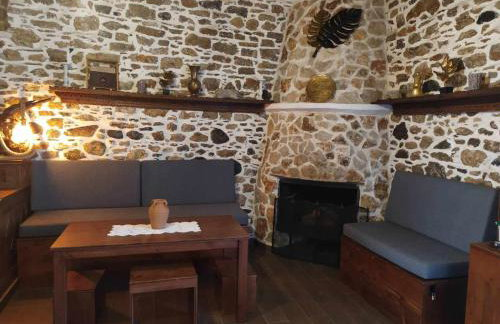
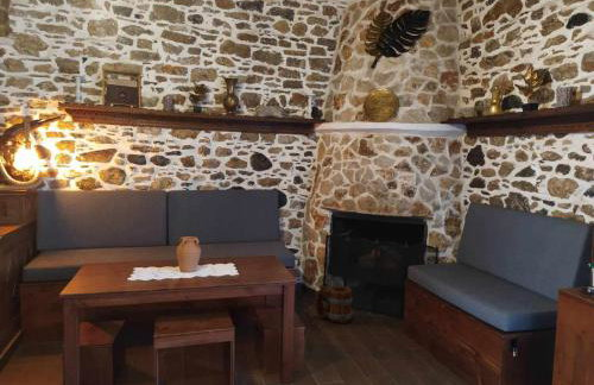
+ wooden mug [314,283,354,324]
